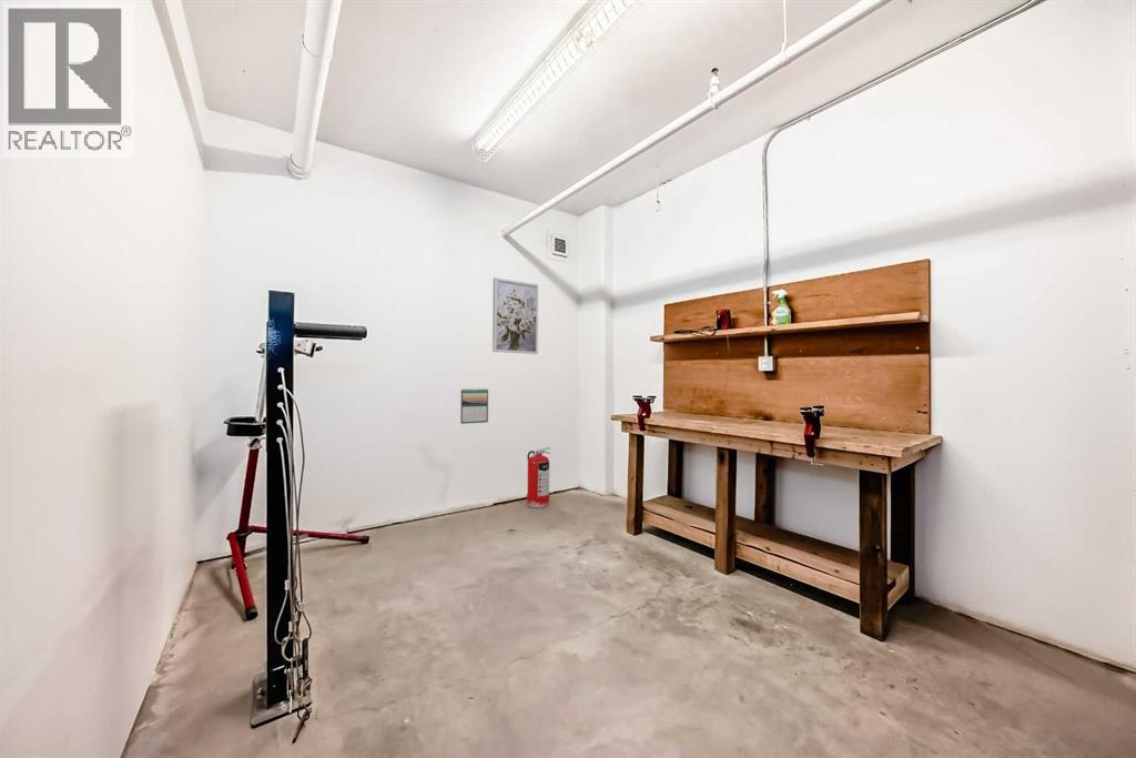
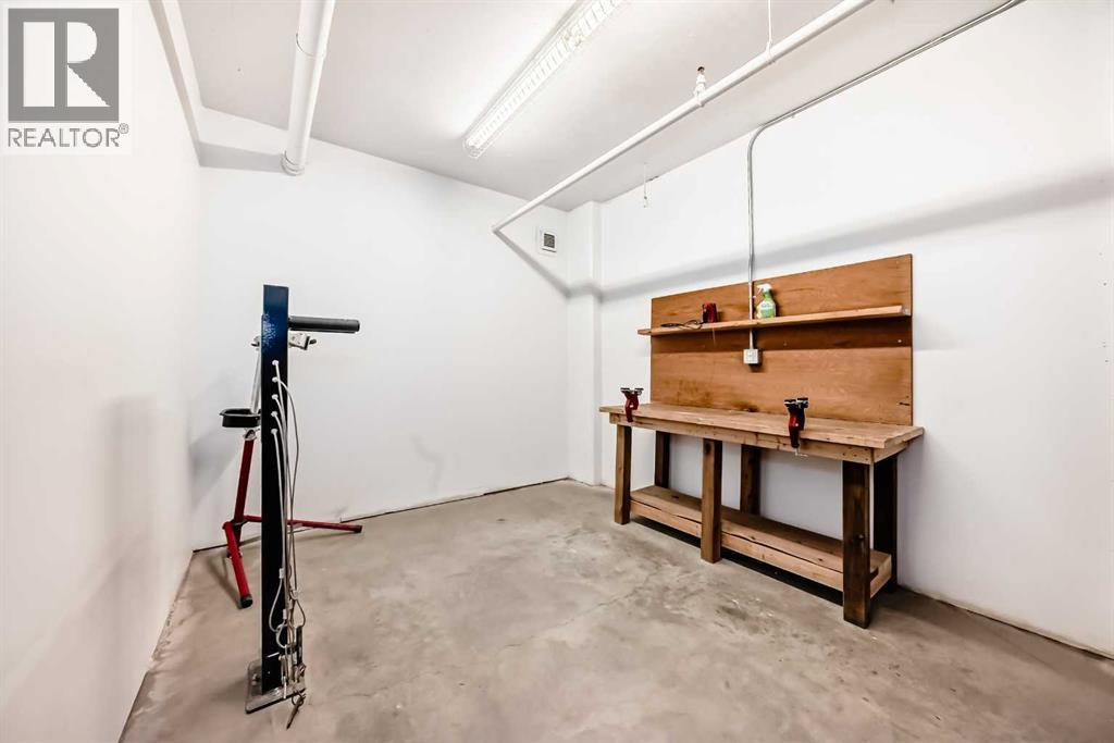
- calendar [459,387,489,425]
- wall art [491,276,539,355]
- fire extinguisher [526,446,552,509]
